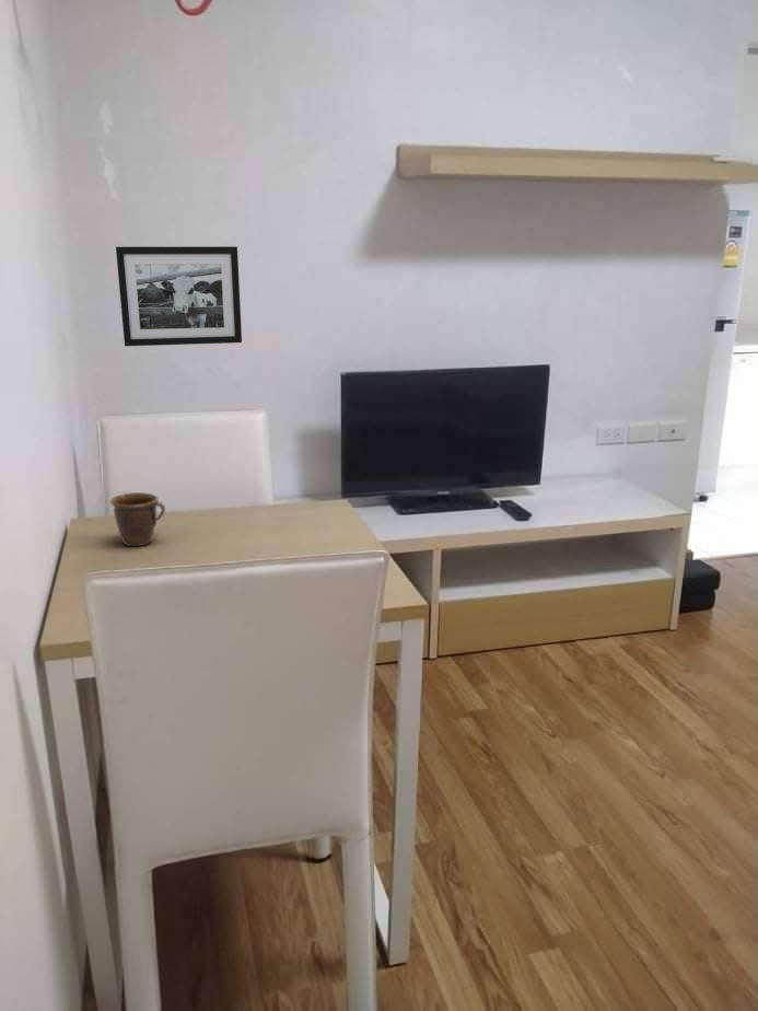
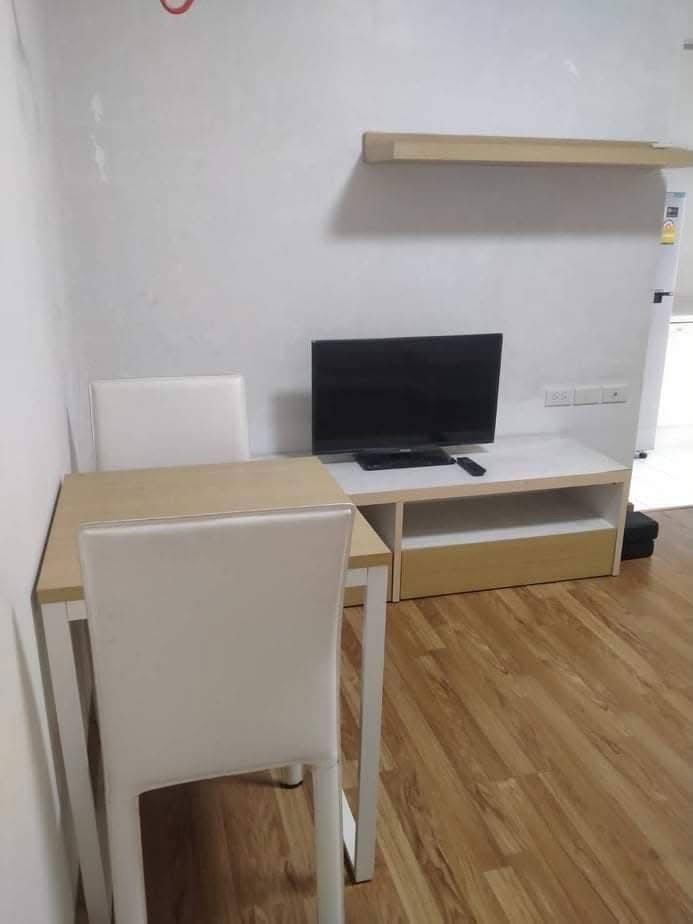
- picture frame [115,245,243,347]
- mug [109,491,166,547]
